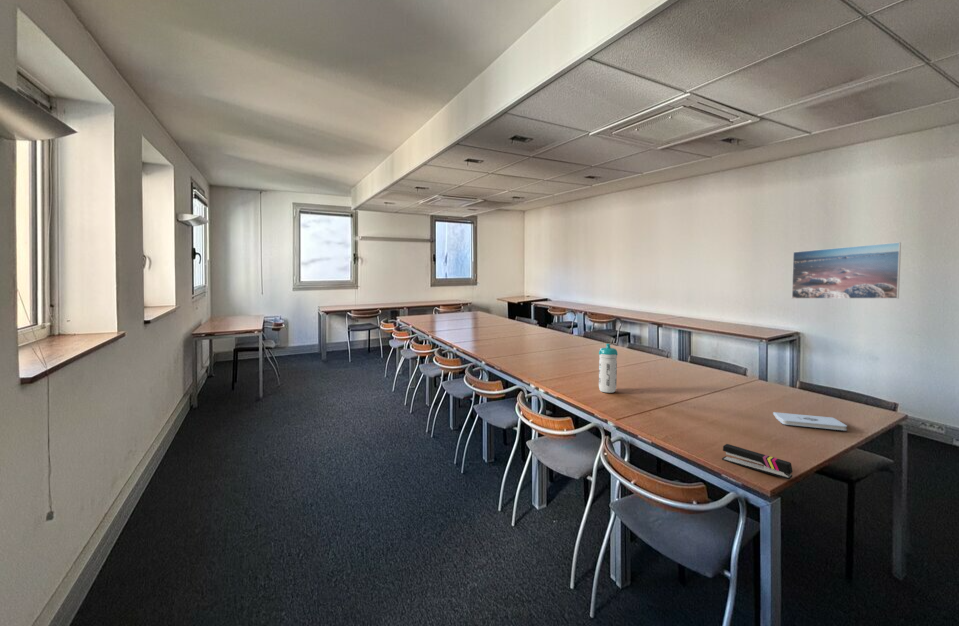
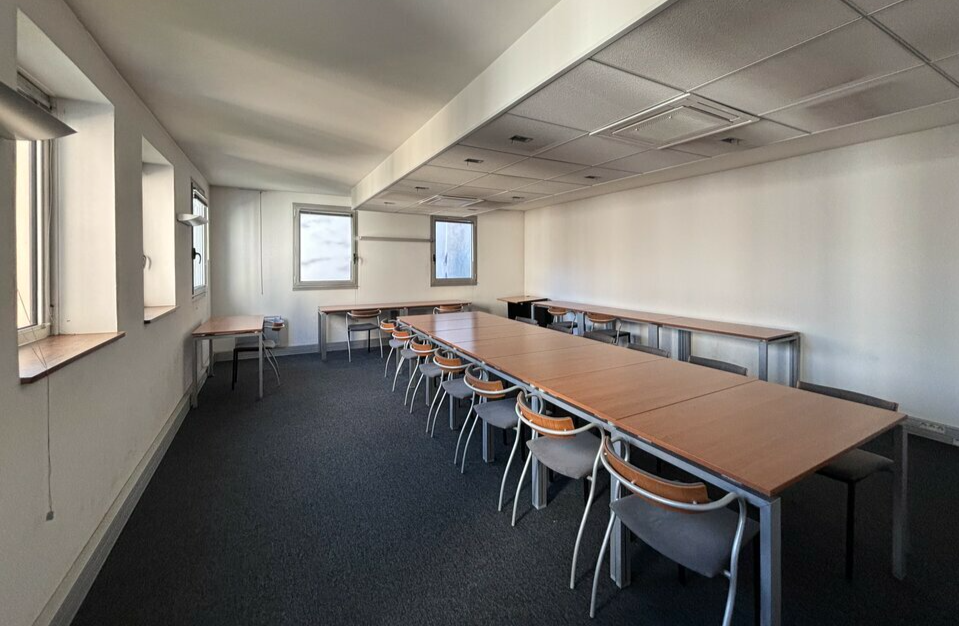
- notepad [772,411,848,431]
- stapler [721,443,794,480]
- water bottle [598,343,619,394]
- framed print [791,241,902,300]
